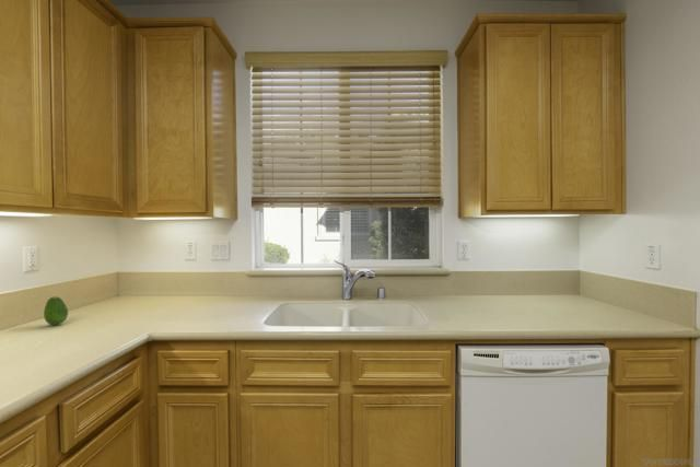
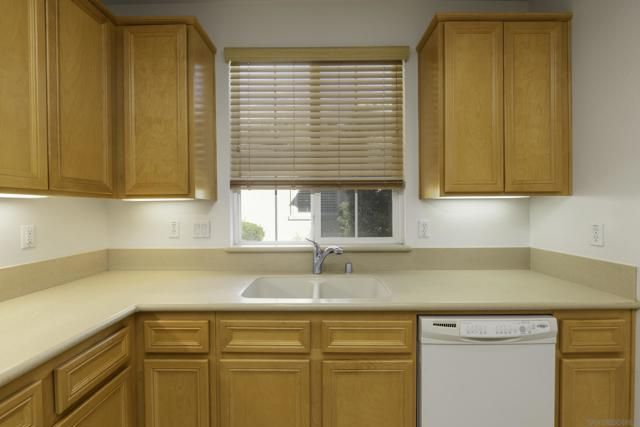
- fruit [43,295,69,326]
